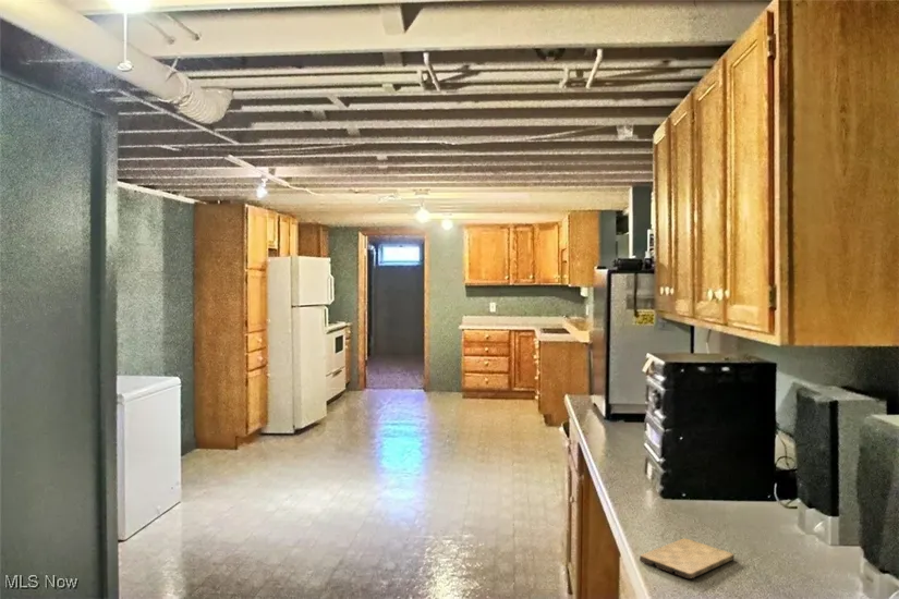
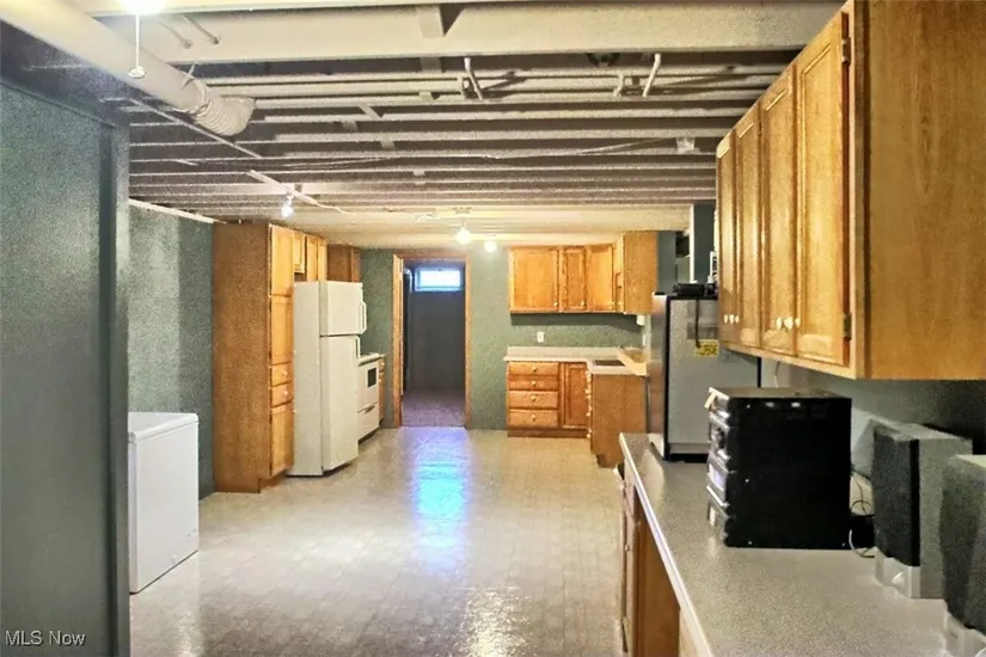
- cutting board [639,537,736,580]
